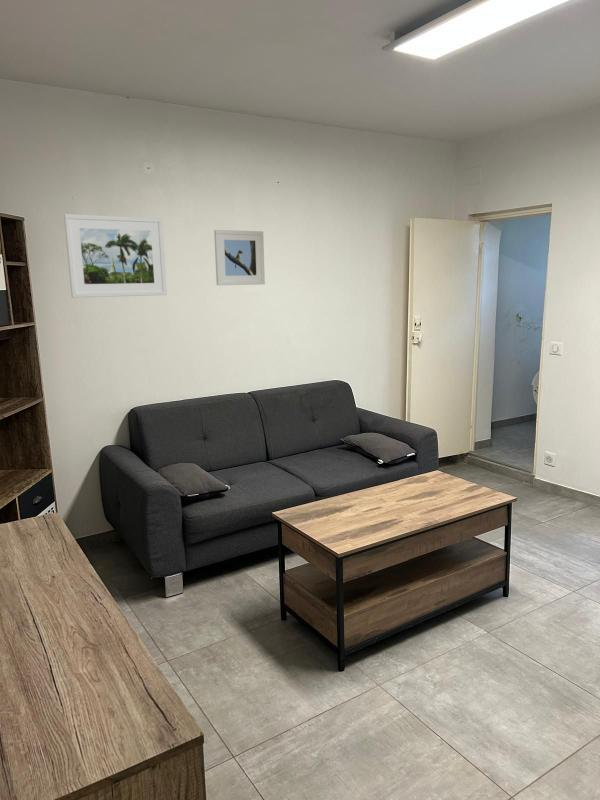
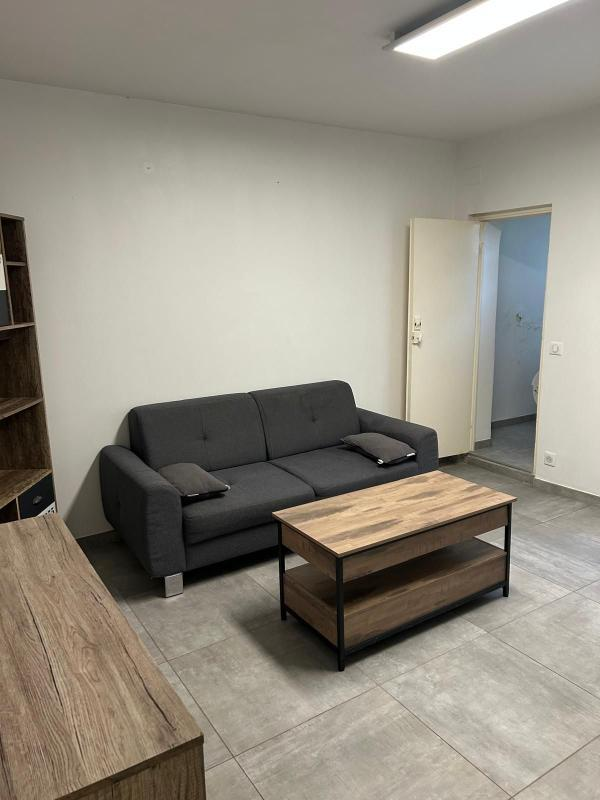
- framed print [63,213,168,299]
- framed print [213,229,266,286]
